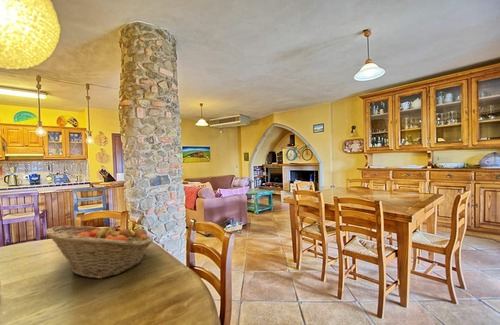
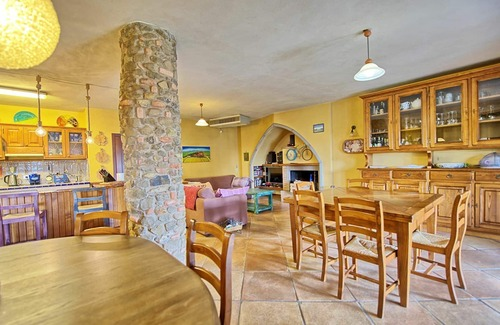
- fruit basket [45,222,155,280]
